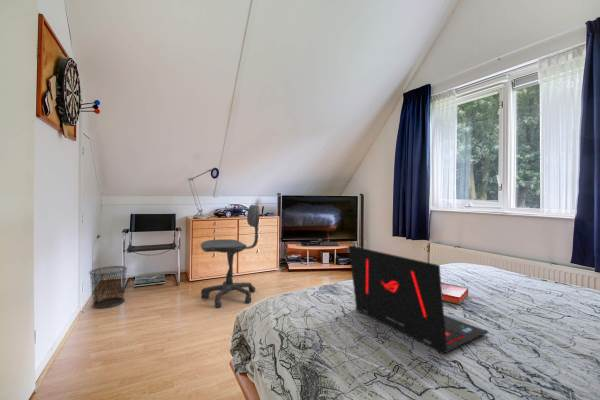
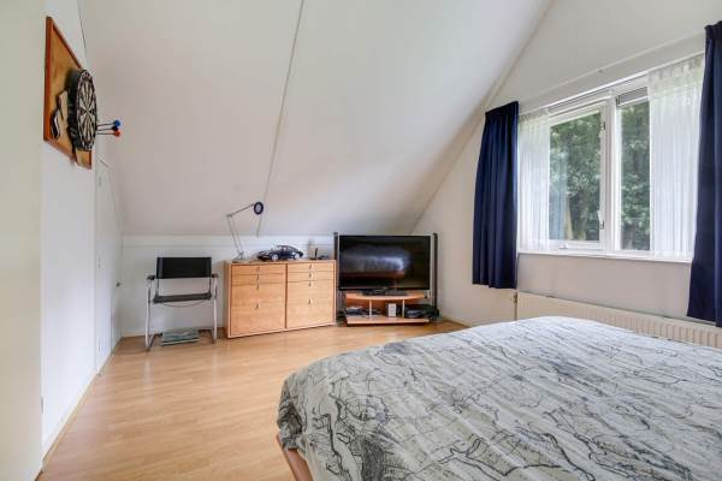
- office chair [199,204,260,309]
- hardback book [441,282,469,305]
- laptop [348,244,488,355]
- waste bin [88,265,128,309]
